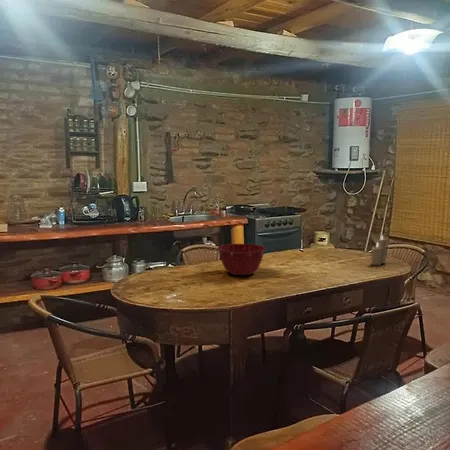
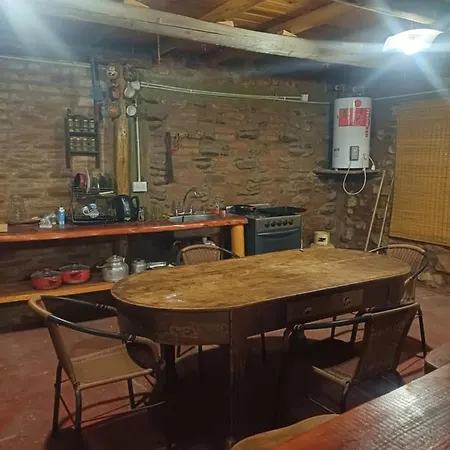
- mixing bowl [216,243,267,276]
- candle [370,234,388,266]
